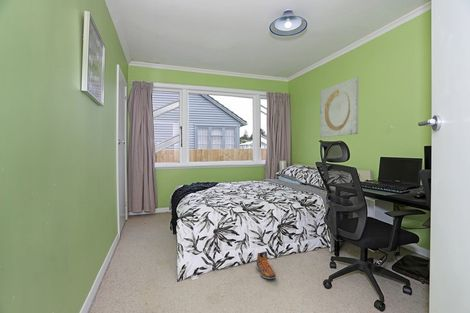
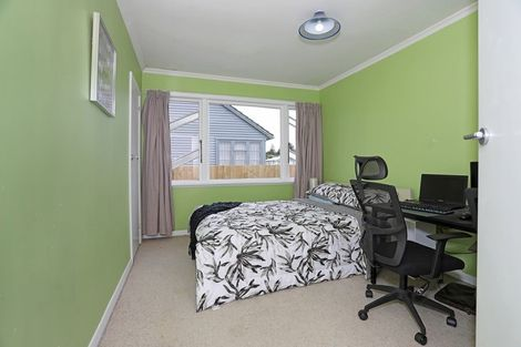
- sneaker [255,250,277,280]
- wall art [319,76,360,138]
